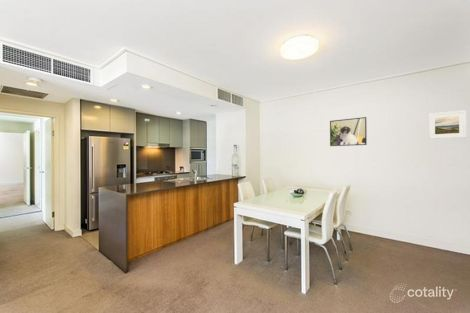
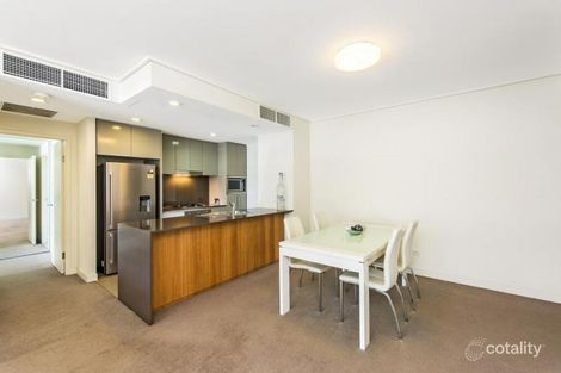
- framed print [329,116,368,147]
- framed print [428,109,467,140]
